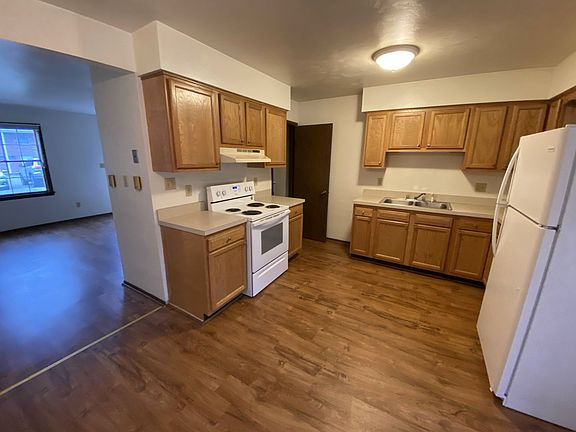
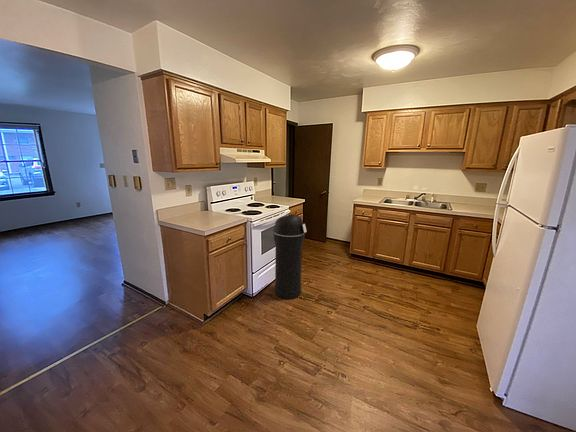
+ trash can [272,213,308,300]
